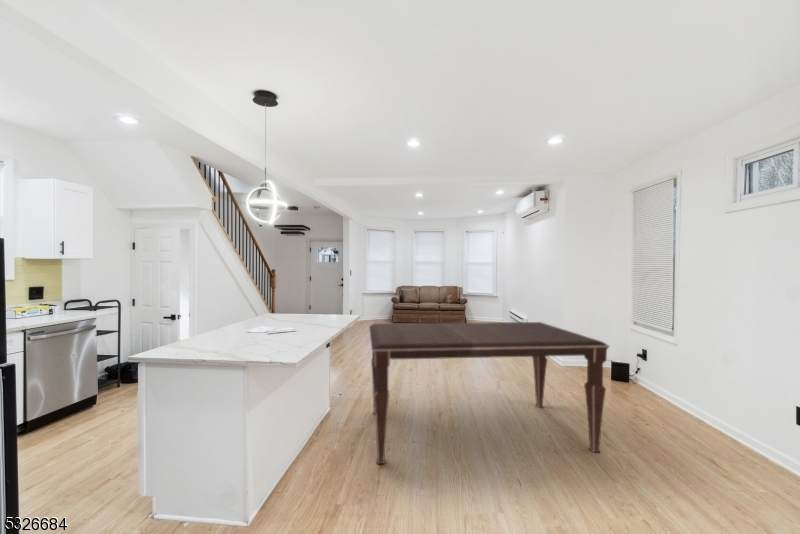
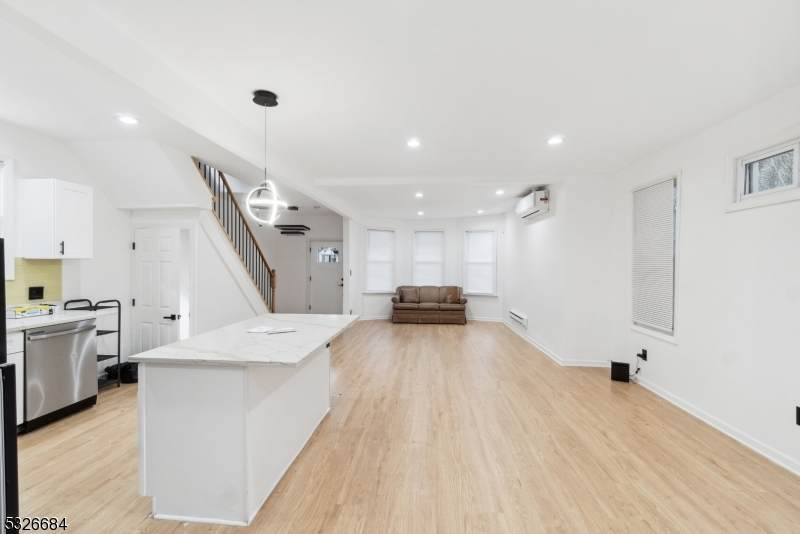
- dining table [368,321,611,465]
